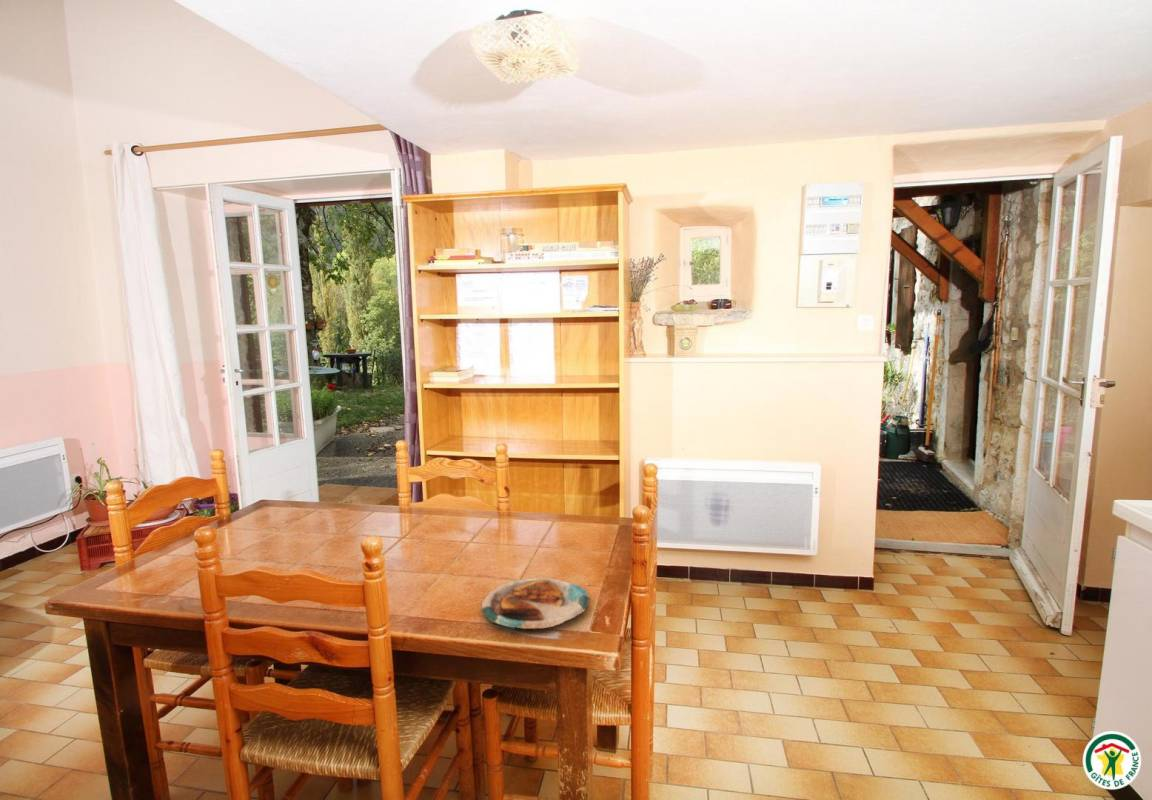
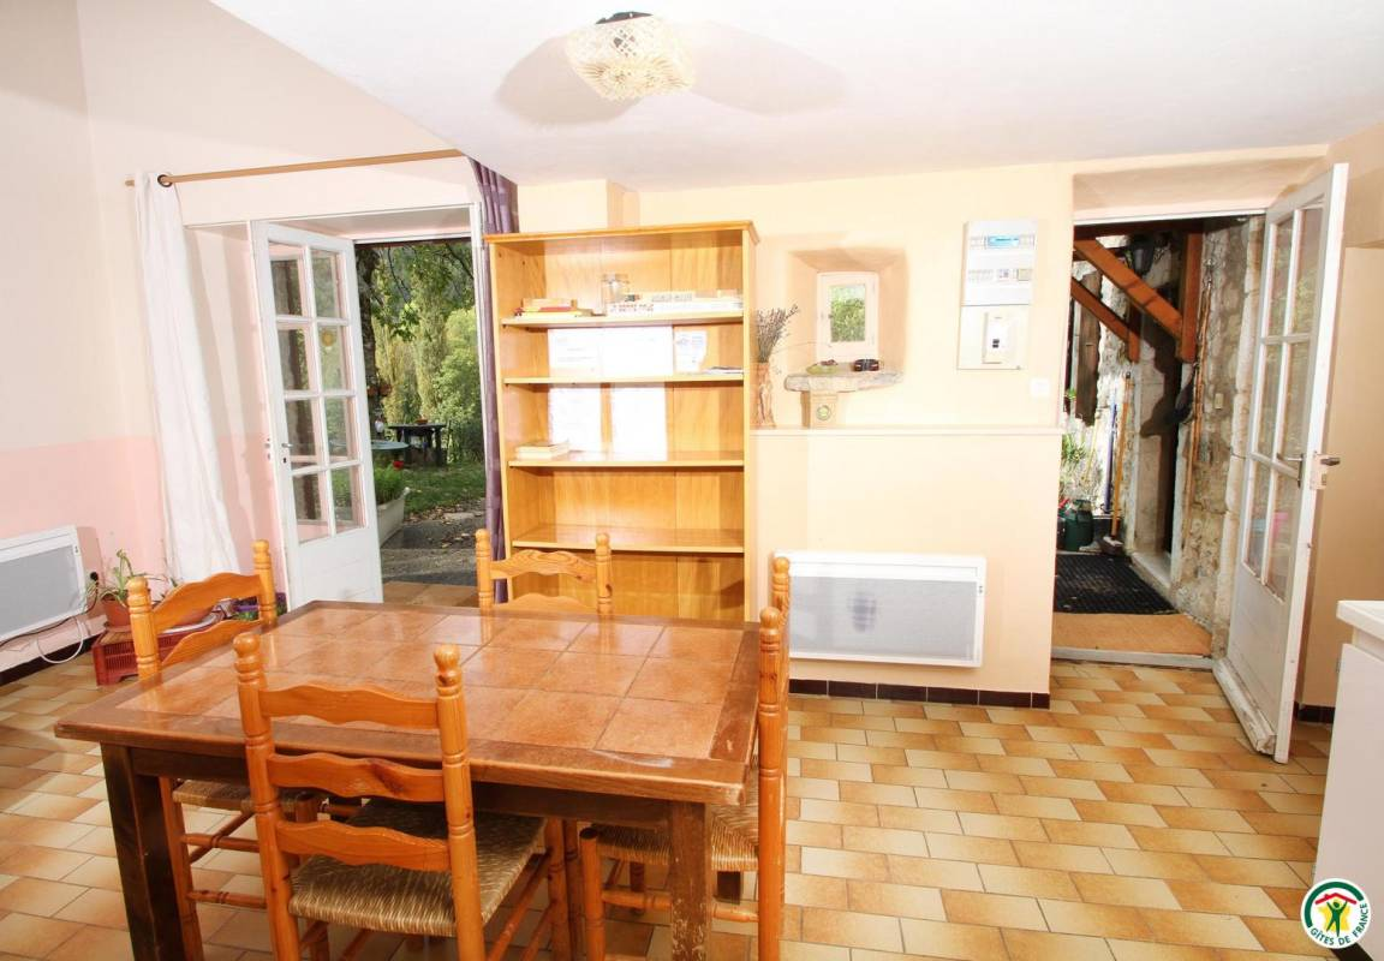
- plate [480,577,591,631]
